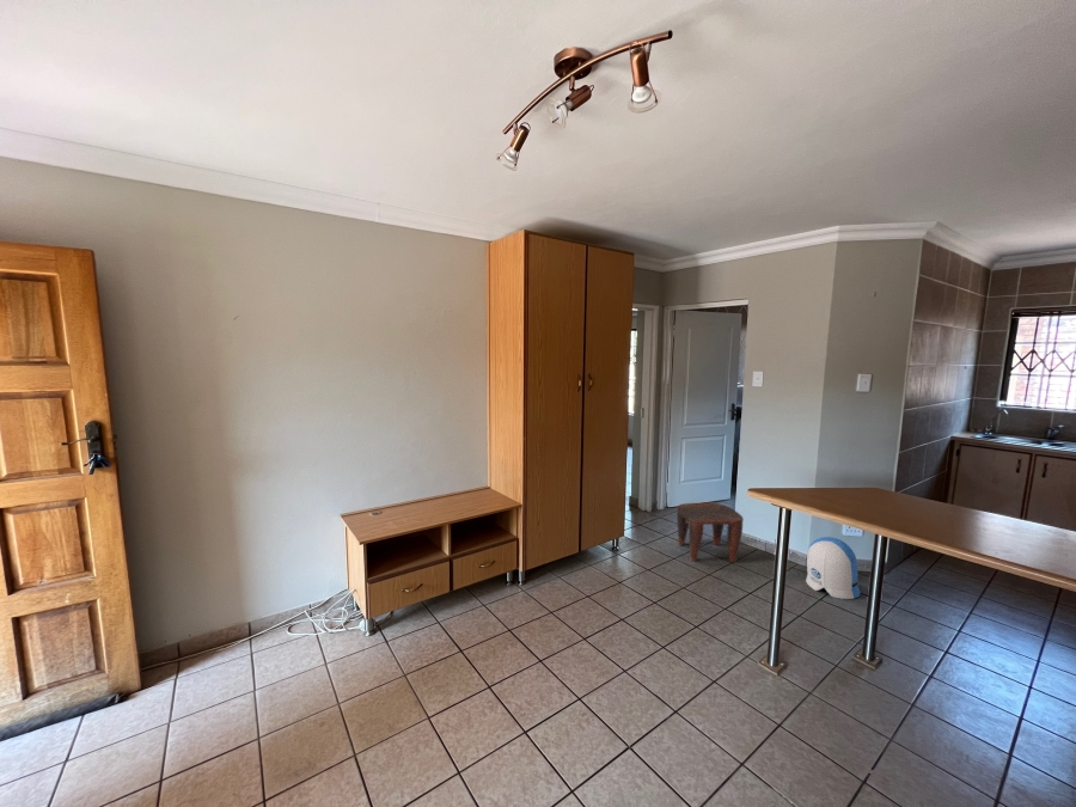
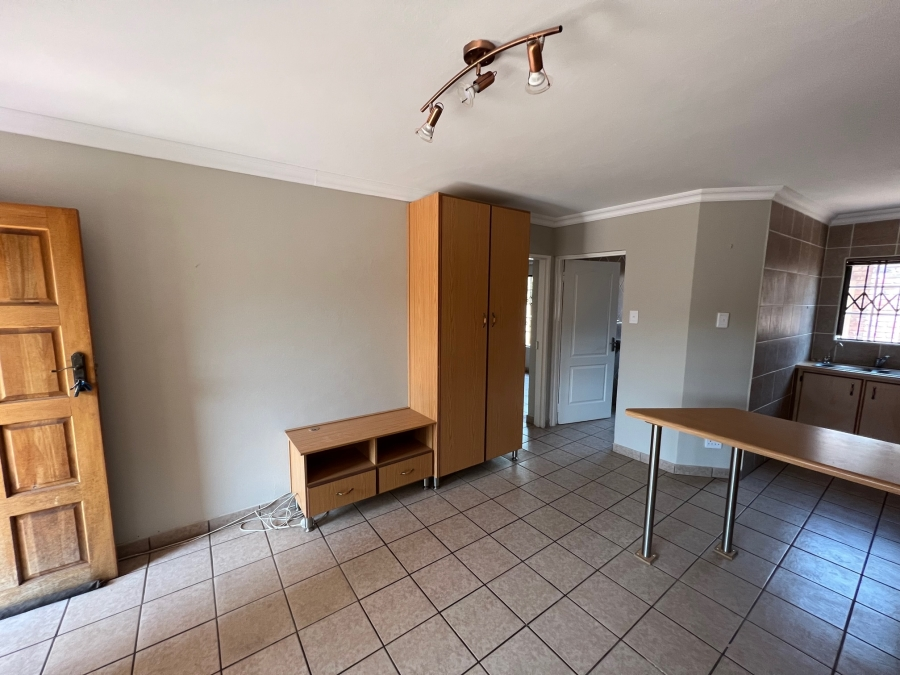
- sun visor [805,536,861,600]
- stool [675,502,745,563]
